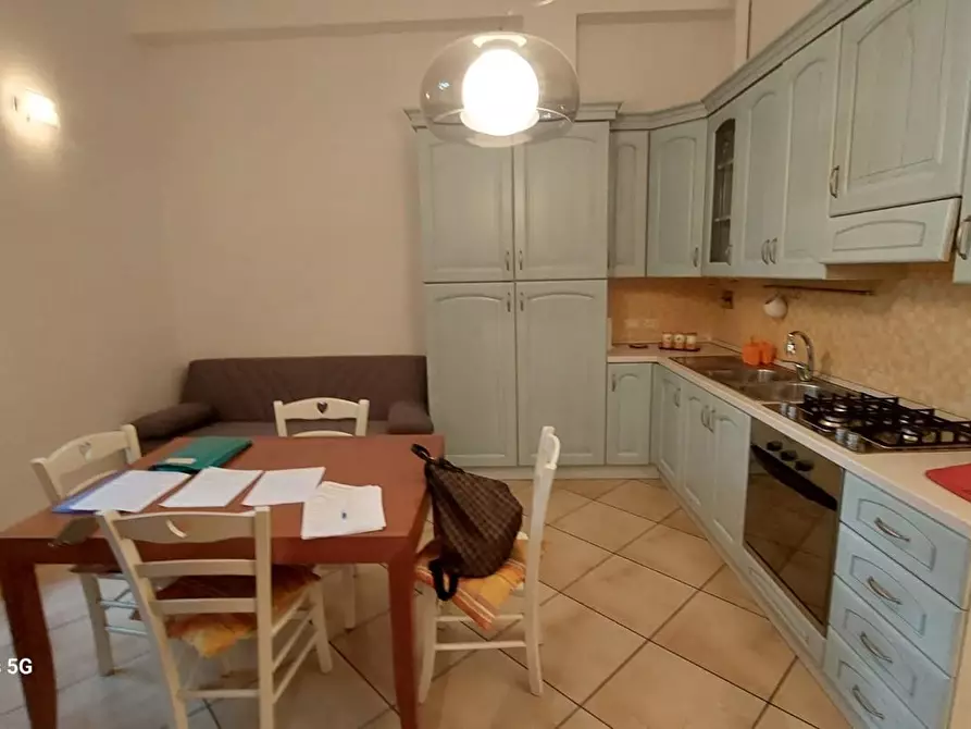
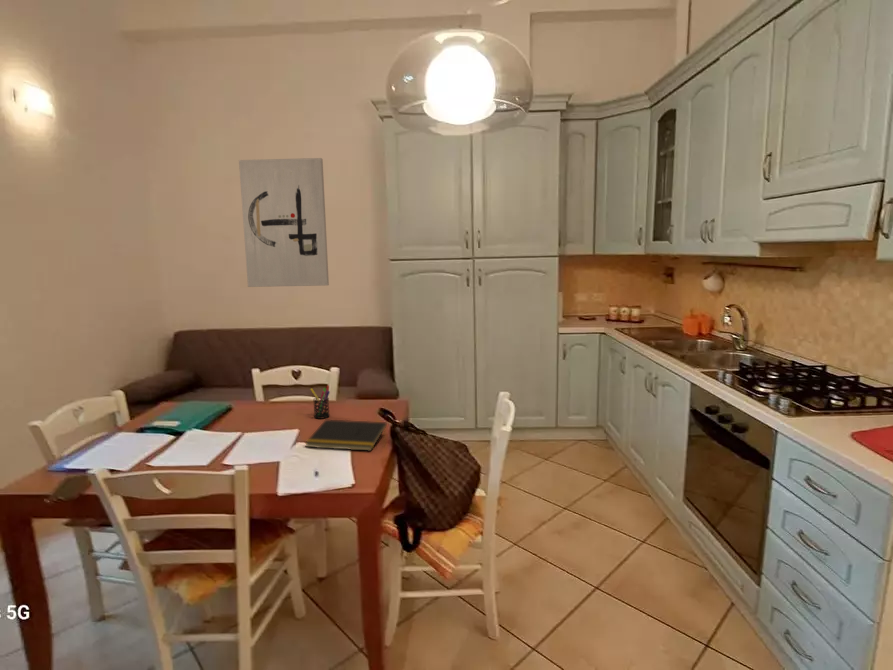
+ notepad [304,419,388,452]
+ pen holder [309,385,331,420]
+ wall art [238,157,330,288]
